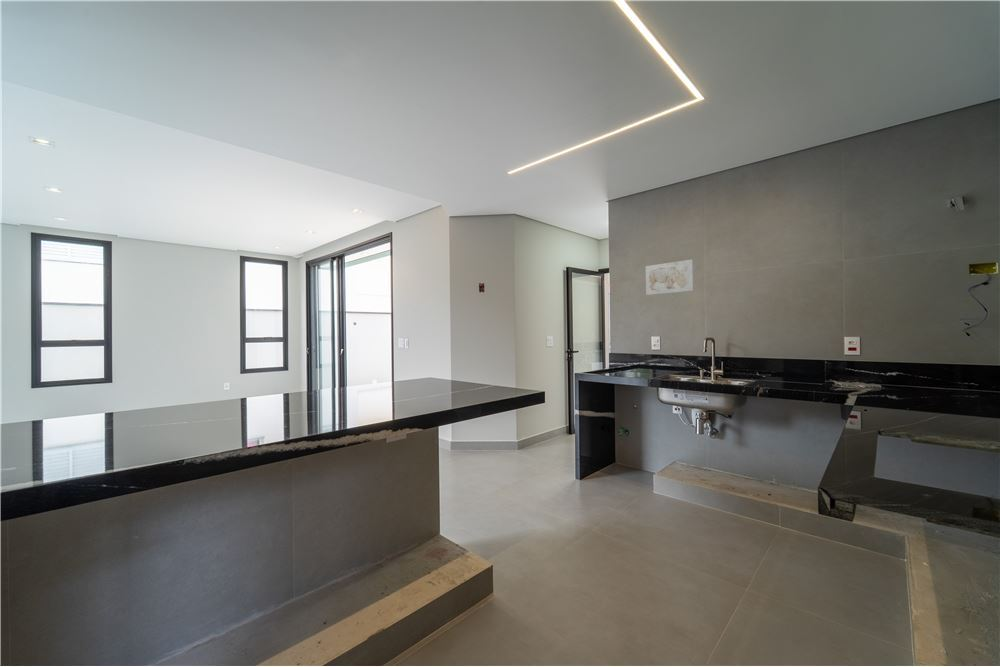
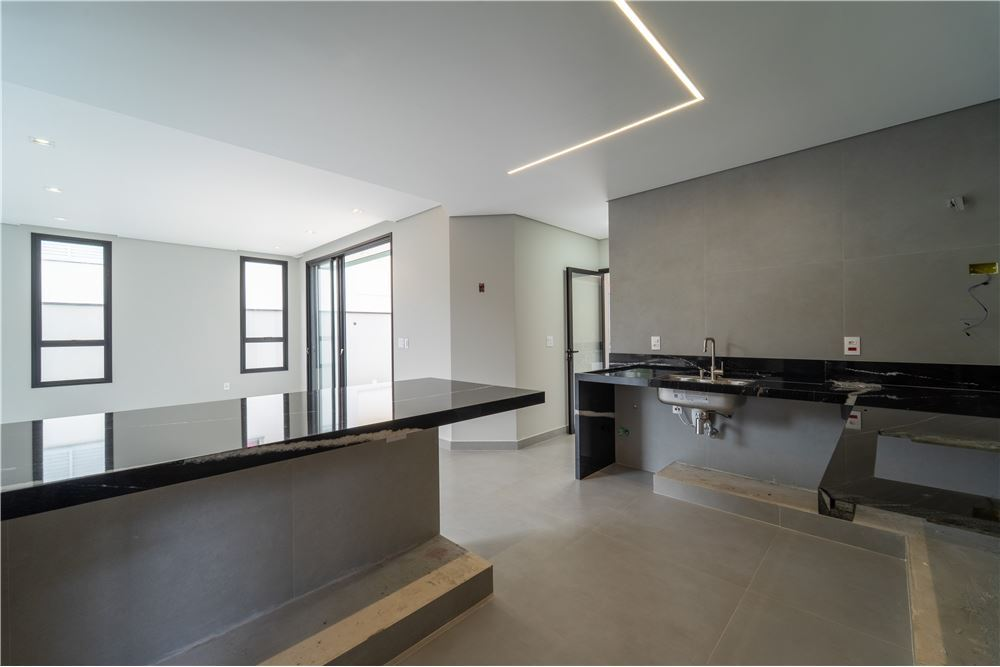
- wall art [645,259,695,296]
